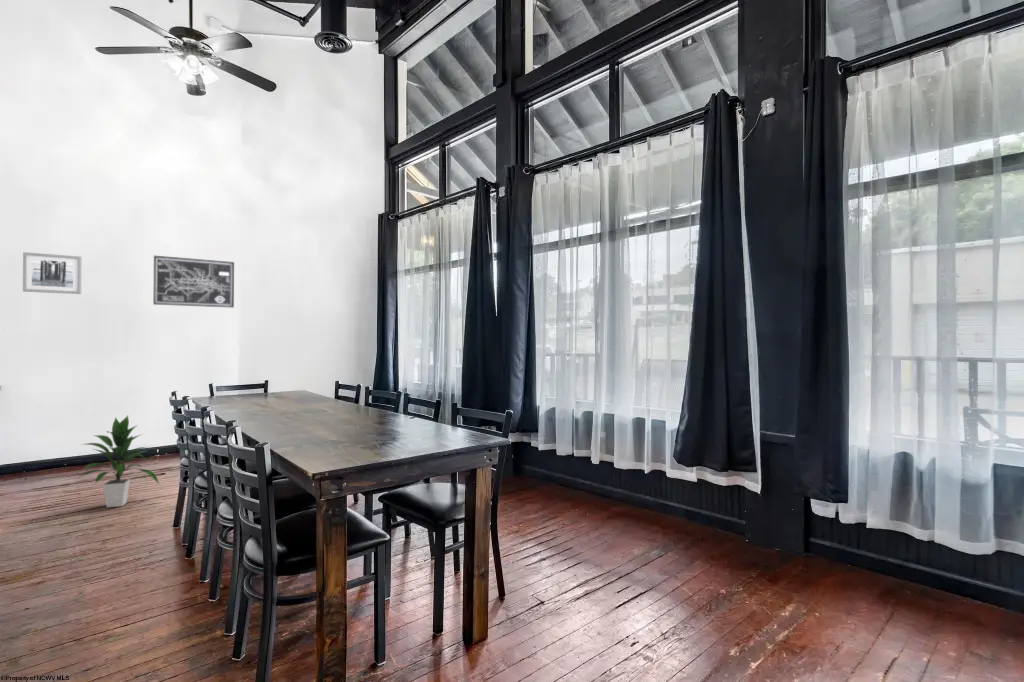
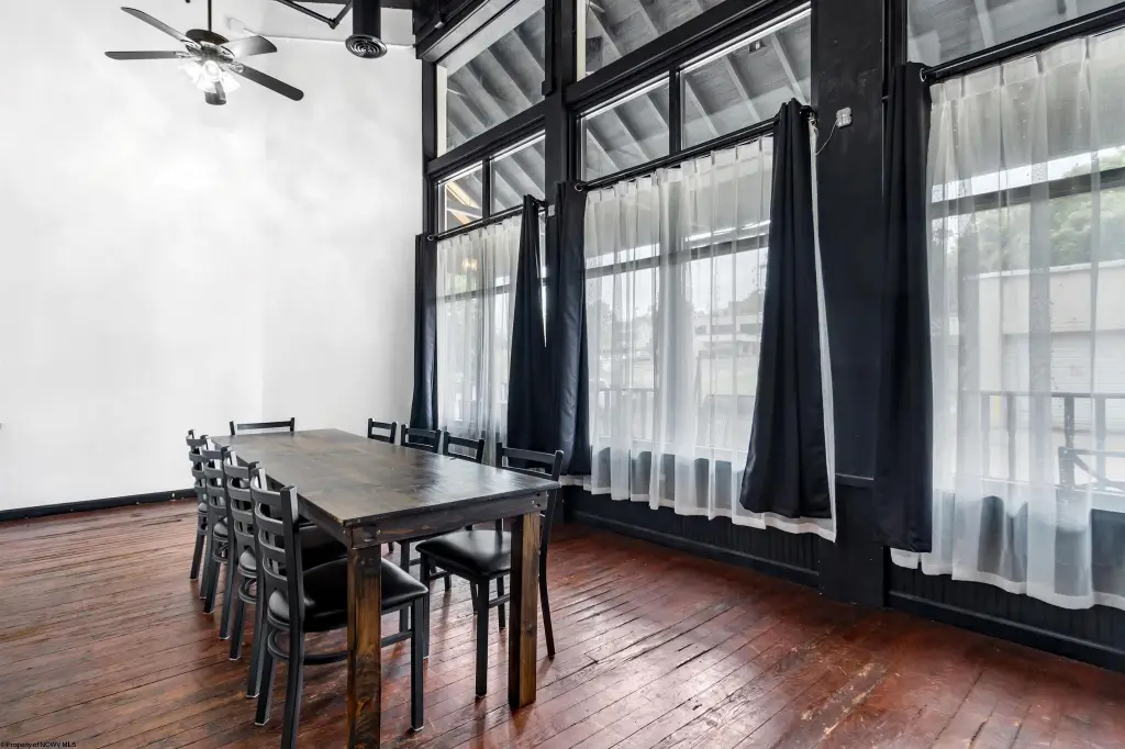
- wall art [22,251,83,295]
- indoor plant [77,415,160,508]
- wall art [152,255,235,309]
